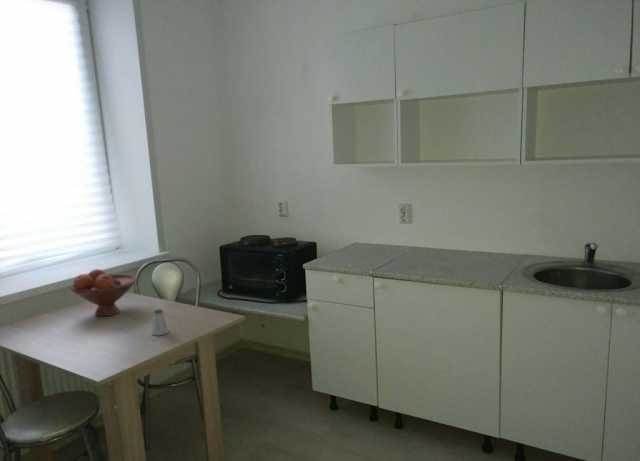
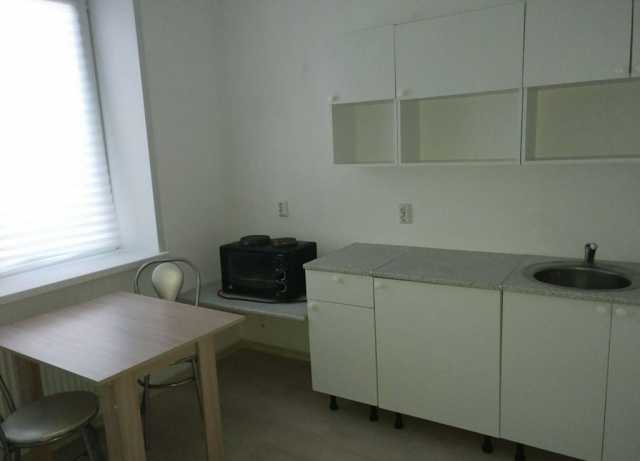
- saltshaker [151,308,170,336]
- fruit bowl [69,268,137,317]
